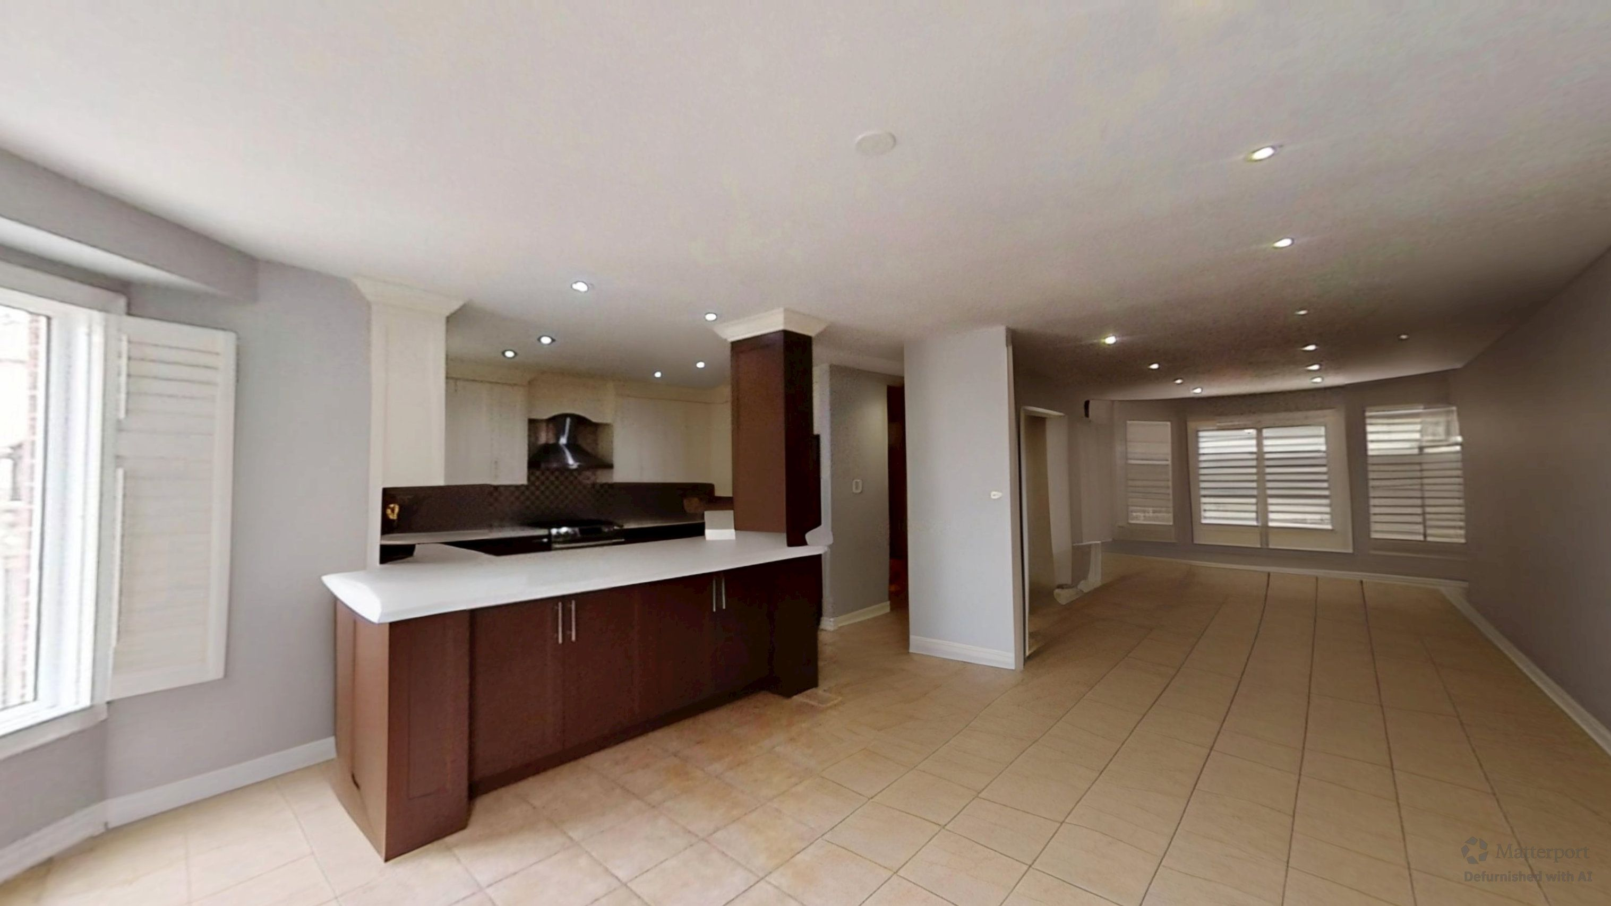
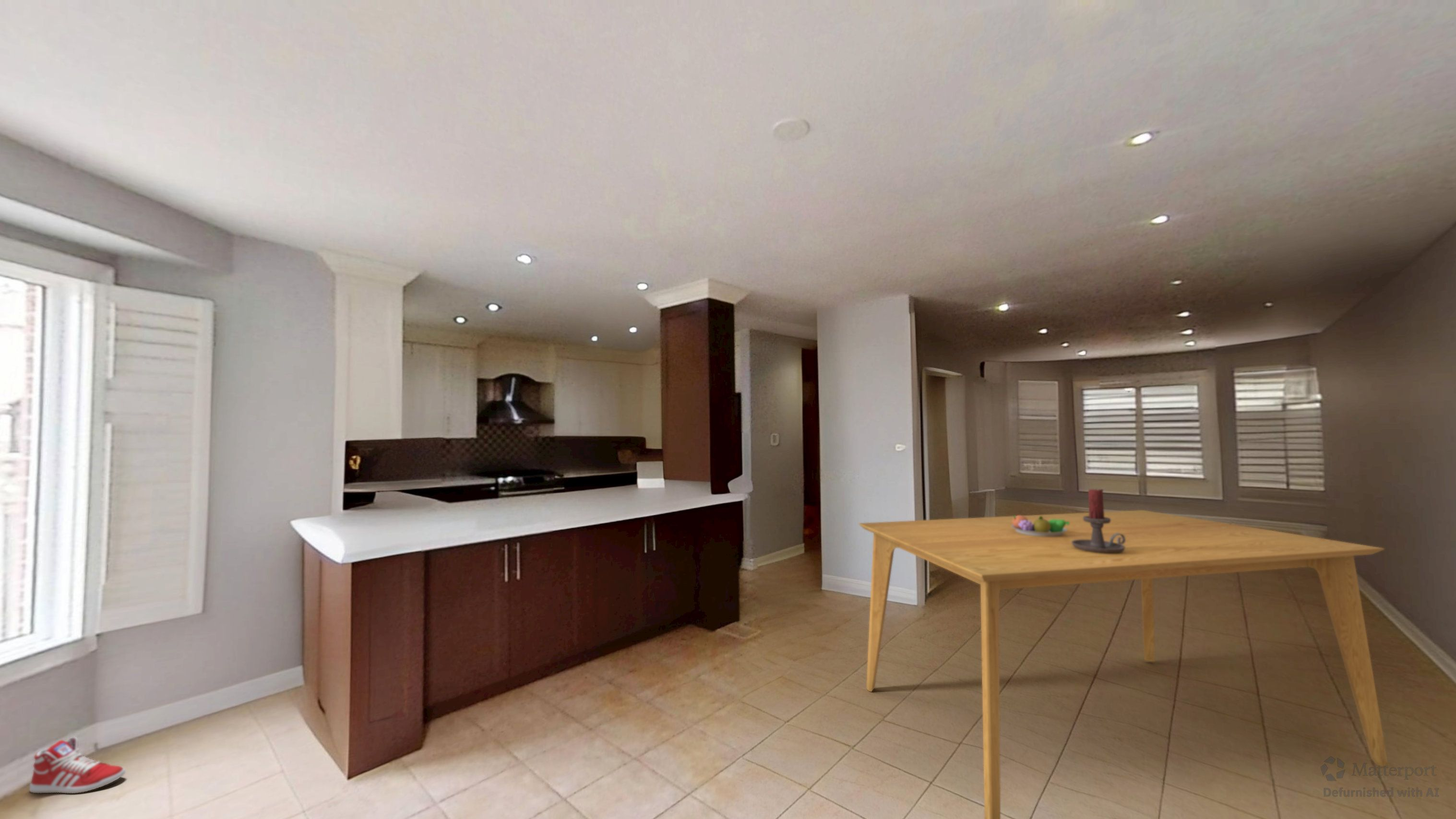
+ fruit bowl [1011,514,1070,536]
+ dining table [858,510,1388,819]
+ sneaker [29,736,126,794]
+ candle holder [1072,488,1125,553]
